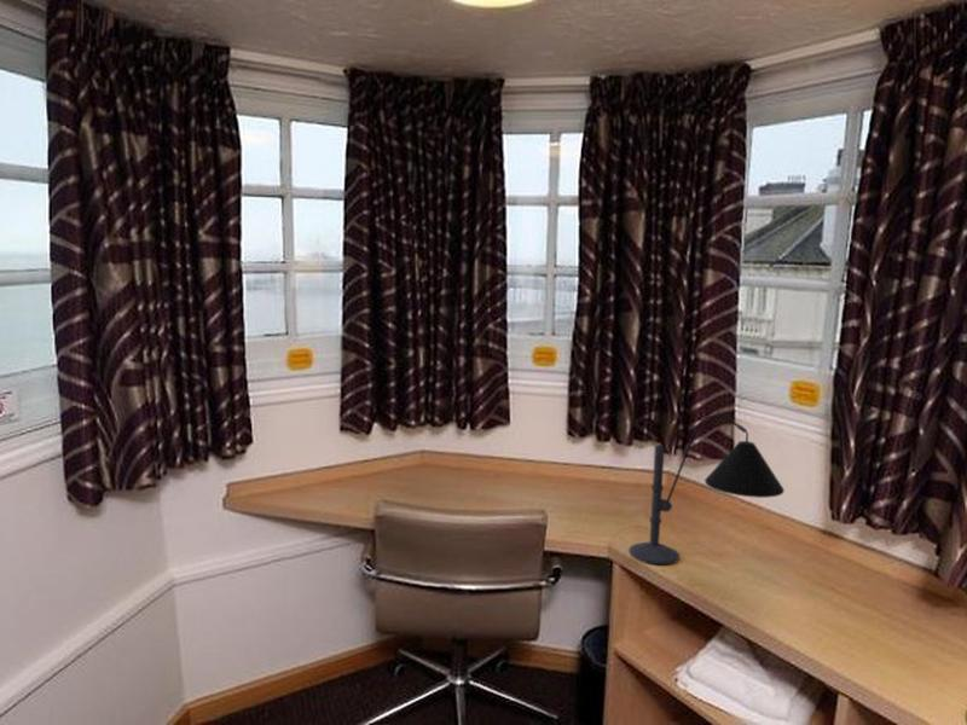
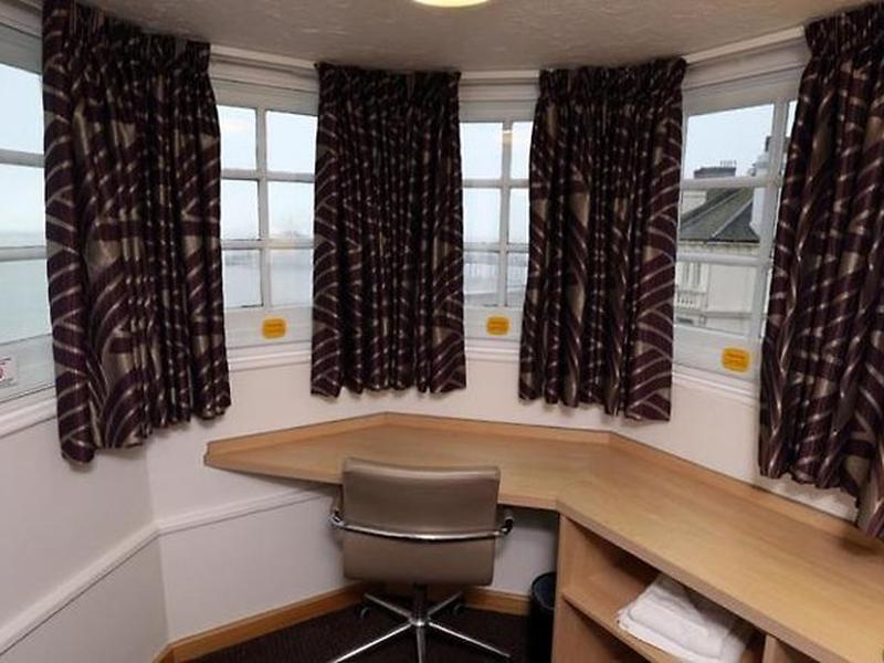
- desk lamp [627,413,786,566]
